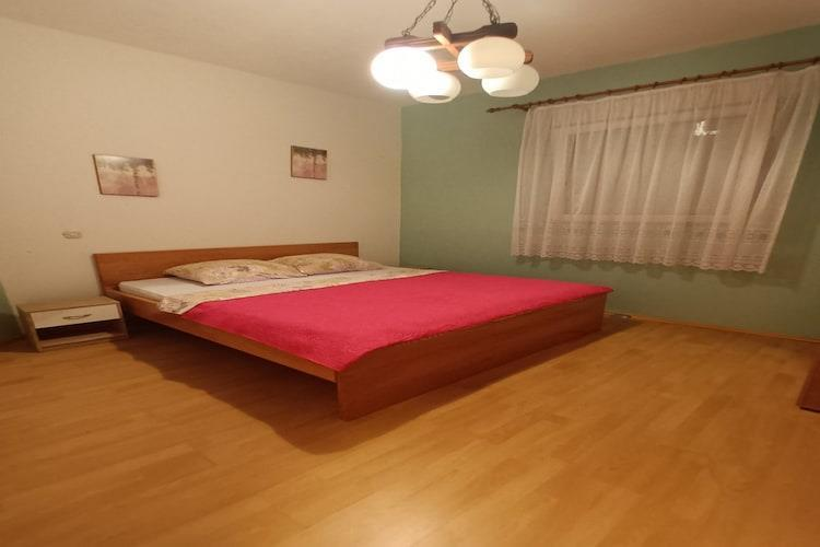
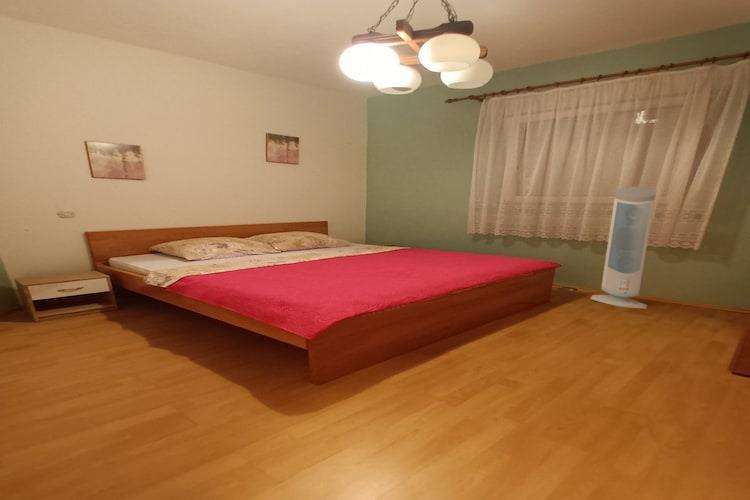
+ air purifier [590,185,657,309]
